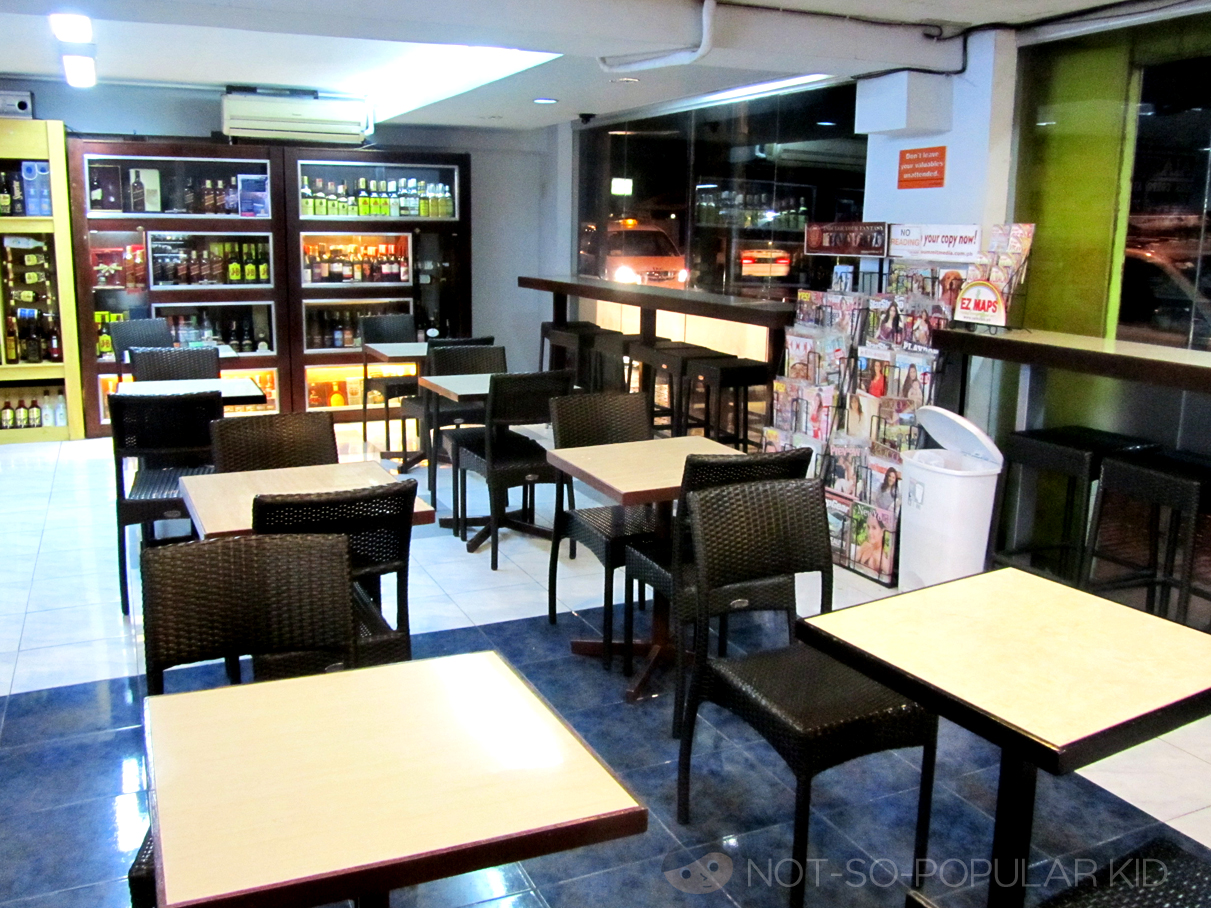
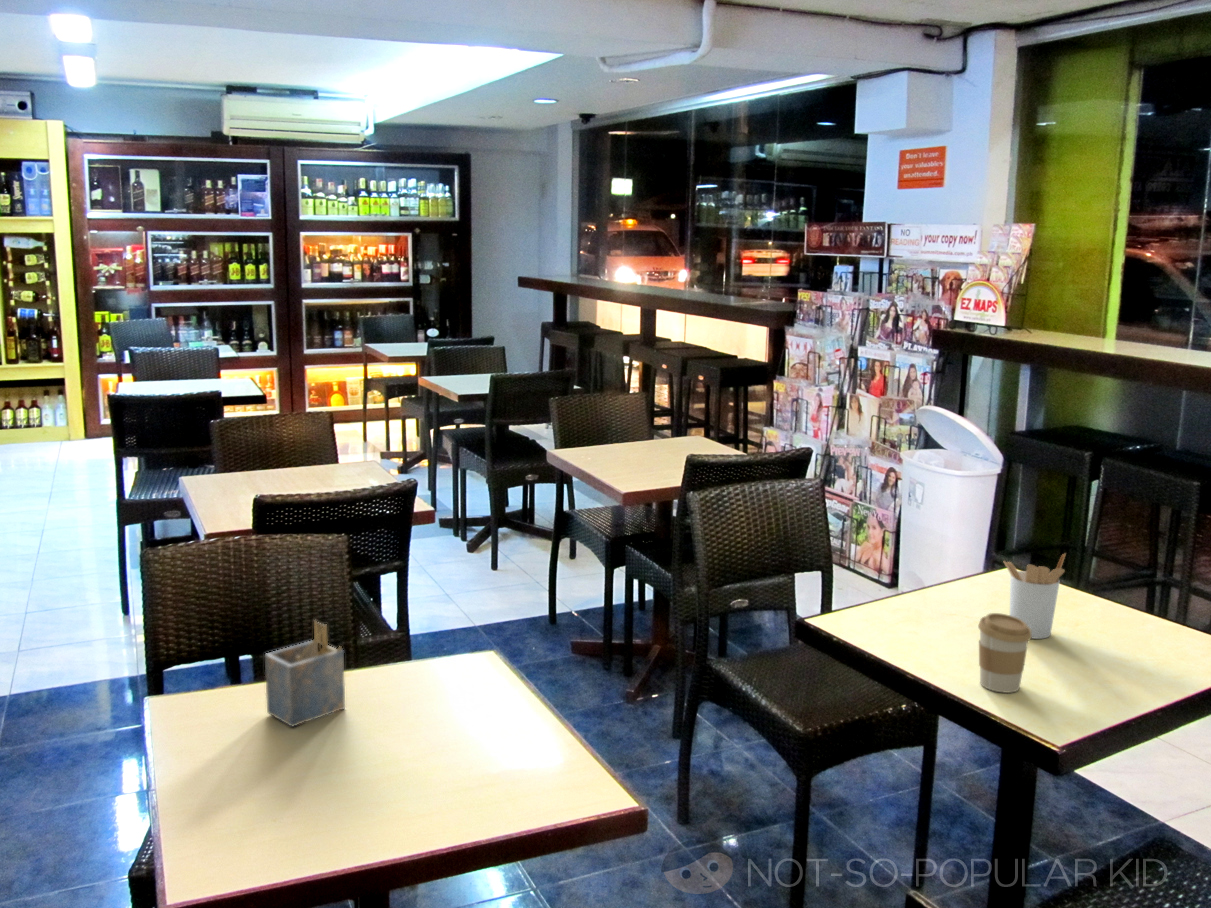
+ coffee cup [977,612,1032,694]
+ utensil holder [1003,552,1067,640]
+ napkin holder [264,619,346,728]
